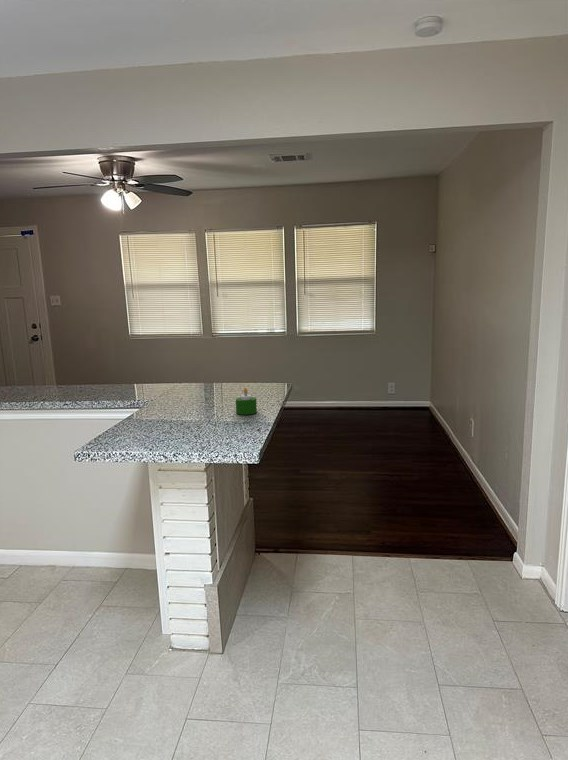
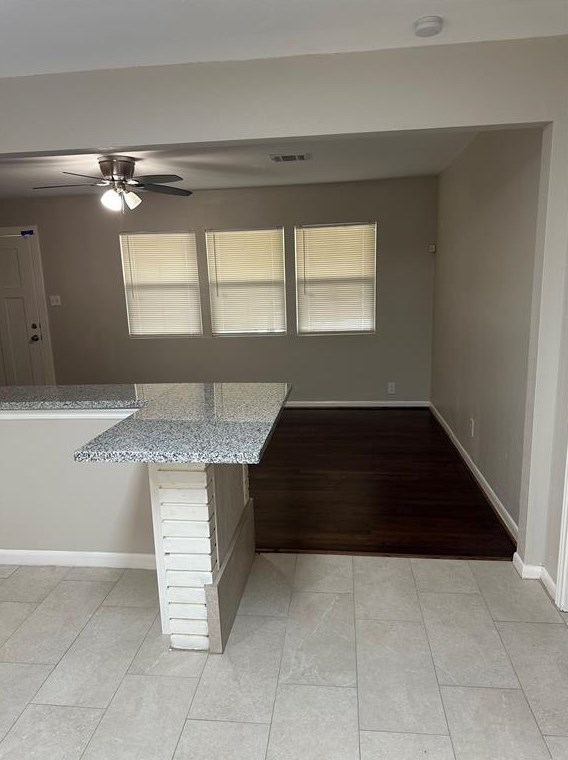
- candle [235,387,258,416]
